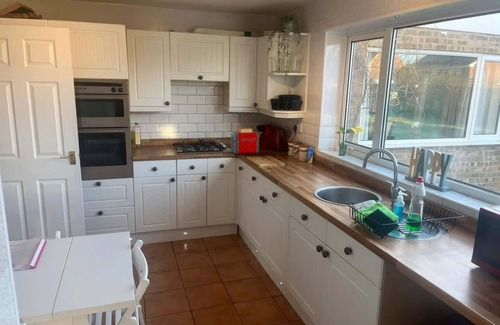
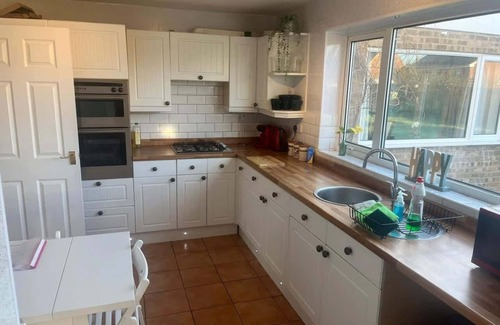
- toaster [230,127,260,155]
